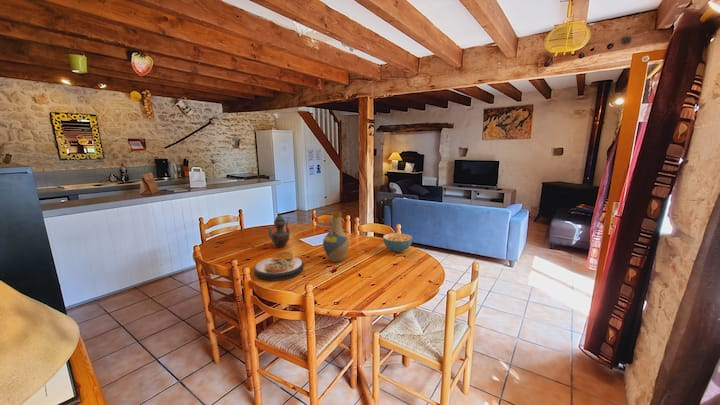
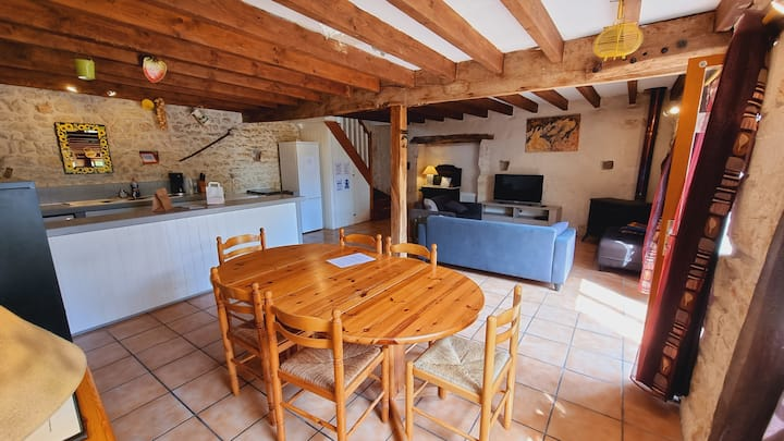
- plate [252,251,305,281]
- teapot [267,211,291,249]
- cereal bowl [382,232,413,253]
- vase [322,211,350,263]
